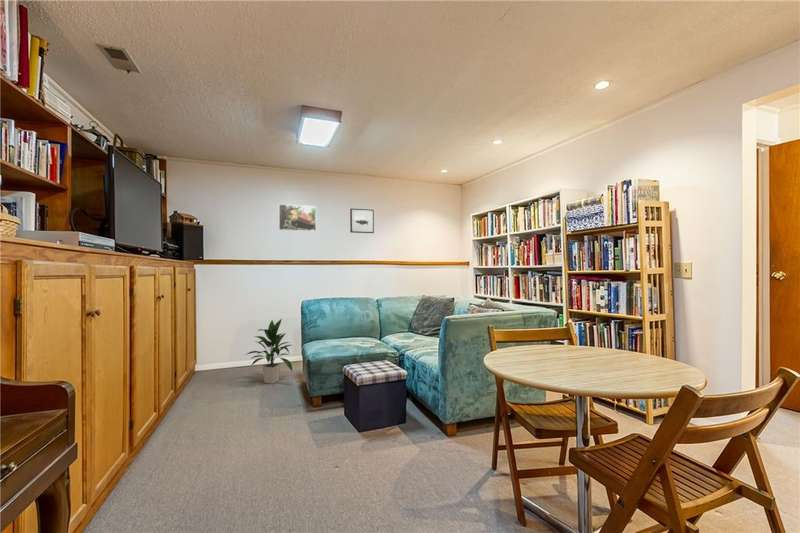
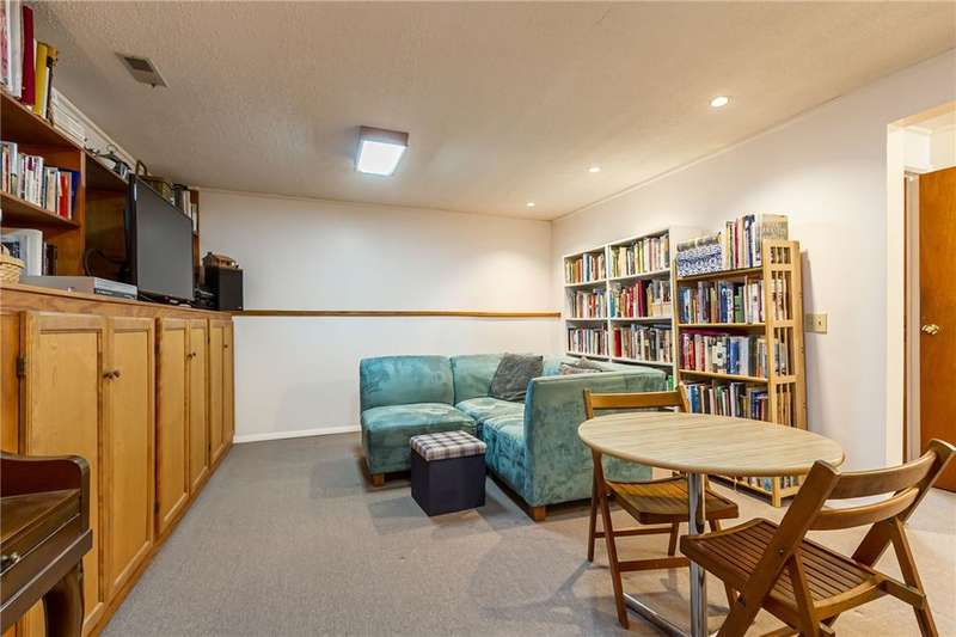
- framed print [278,203,317,232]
- wall art [349,207,375,234]
- indoor plant [245,317,294,385]
